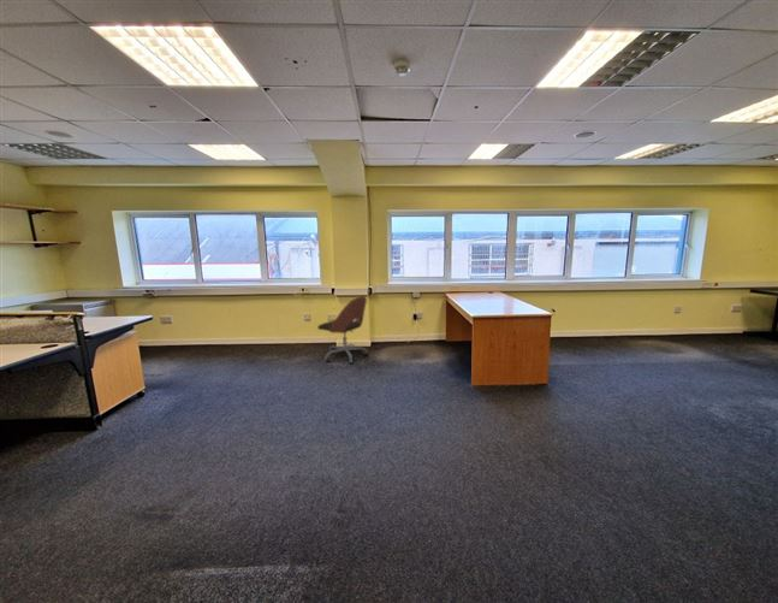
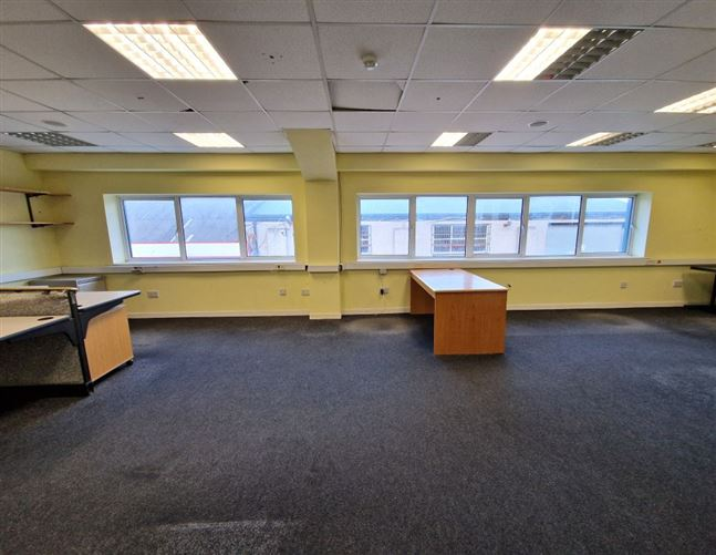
- office chair [316,295,369,365]
